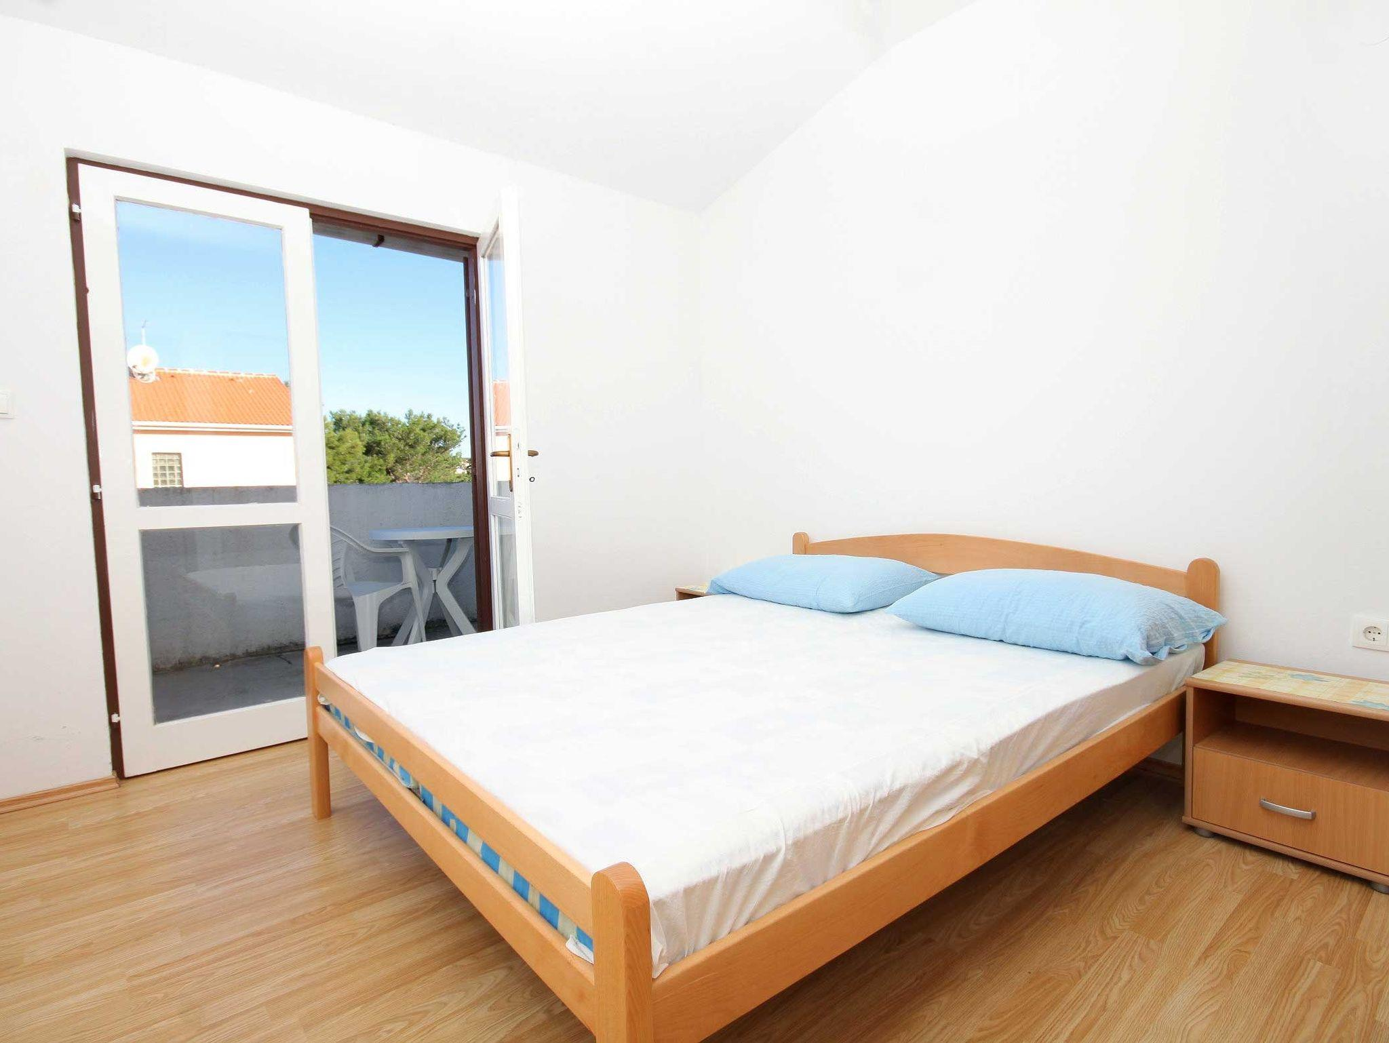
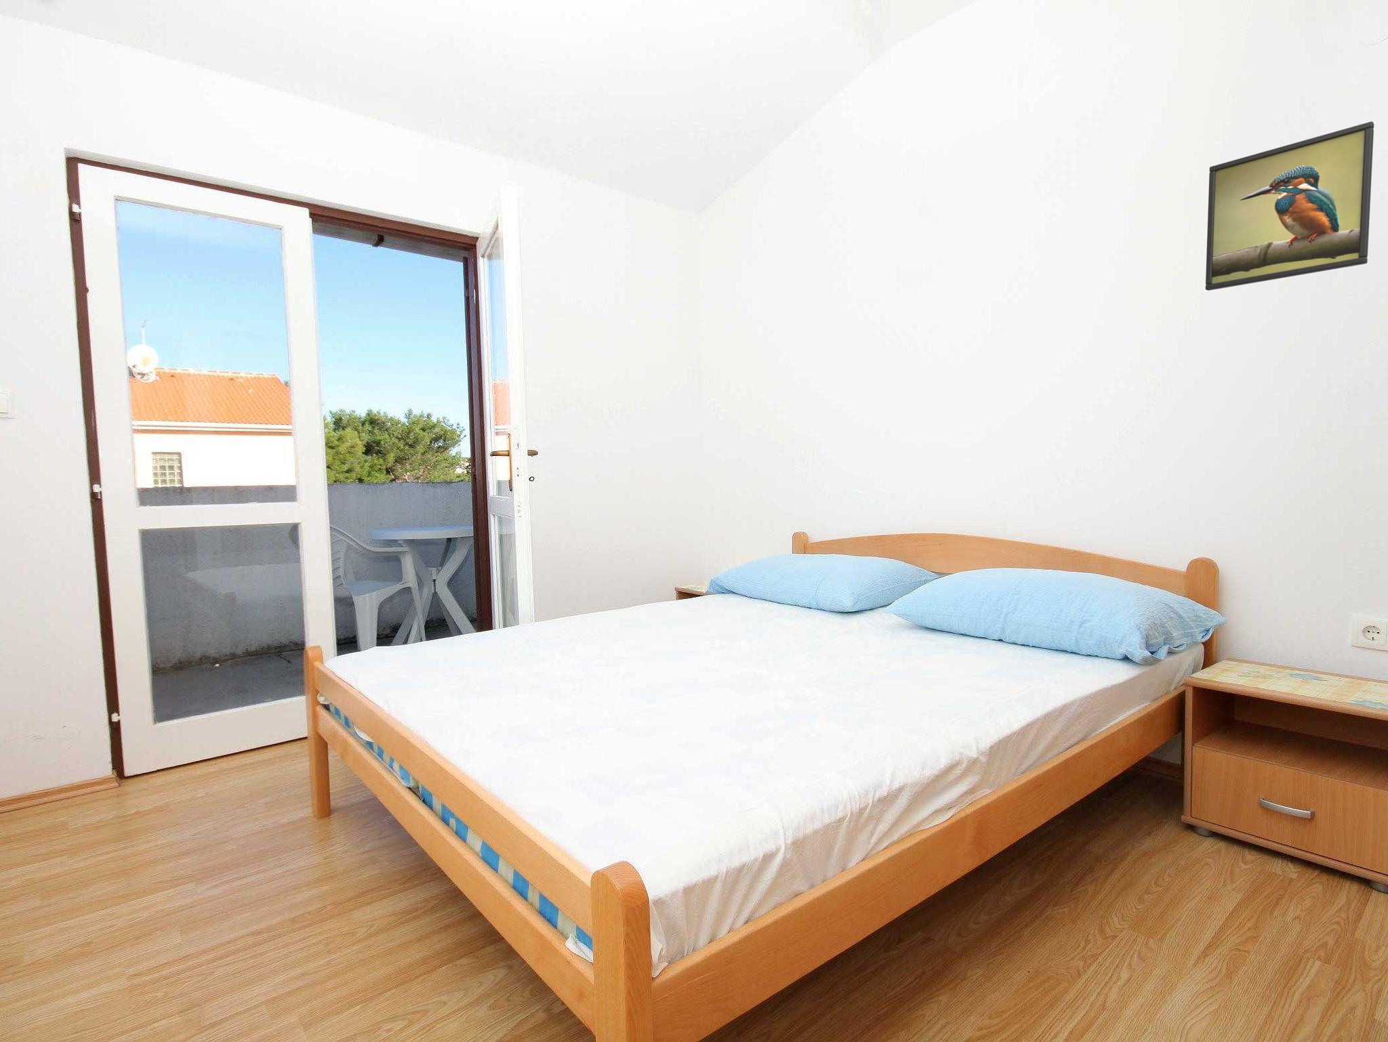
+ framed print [1205,120,1375,291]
